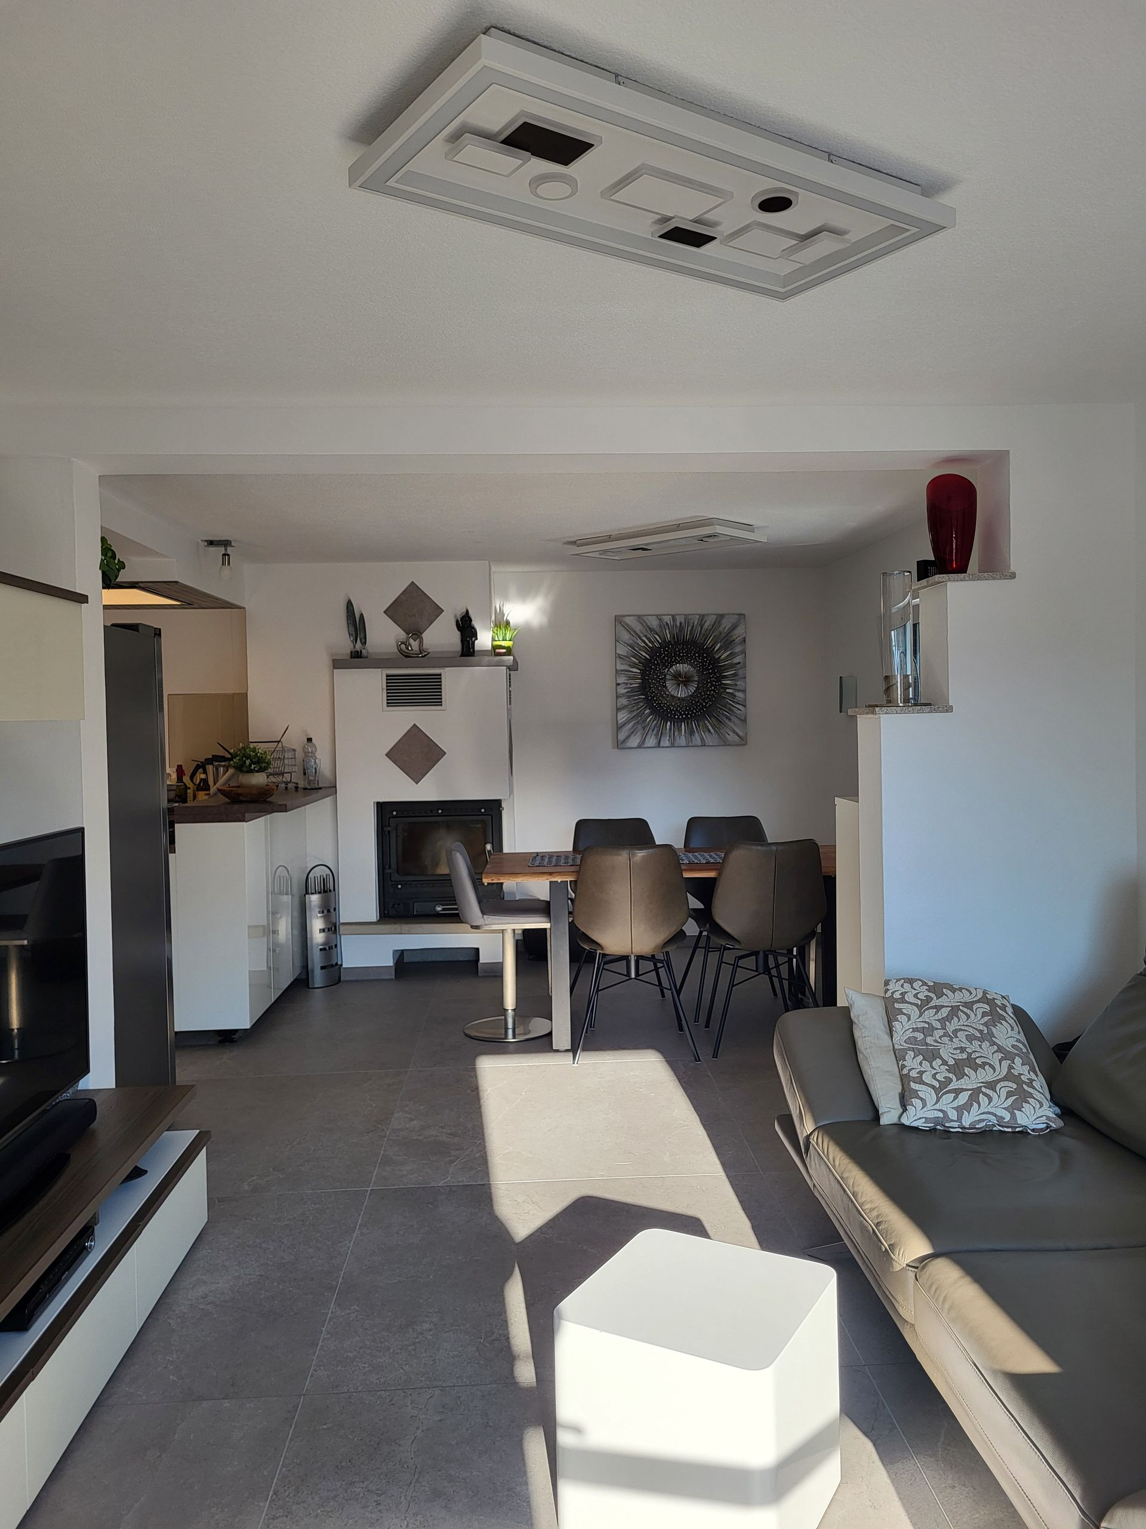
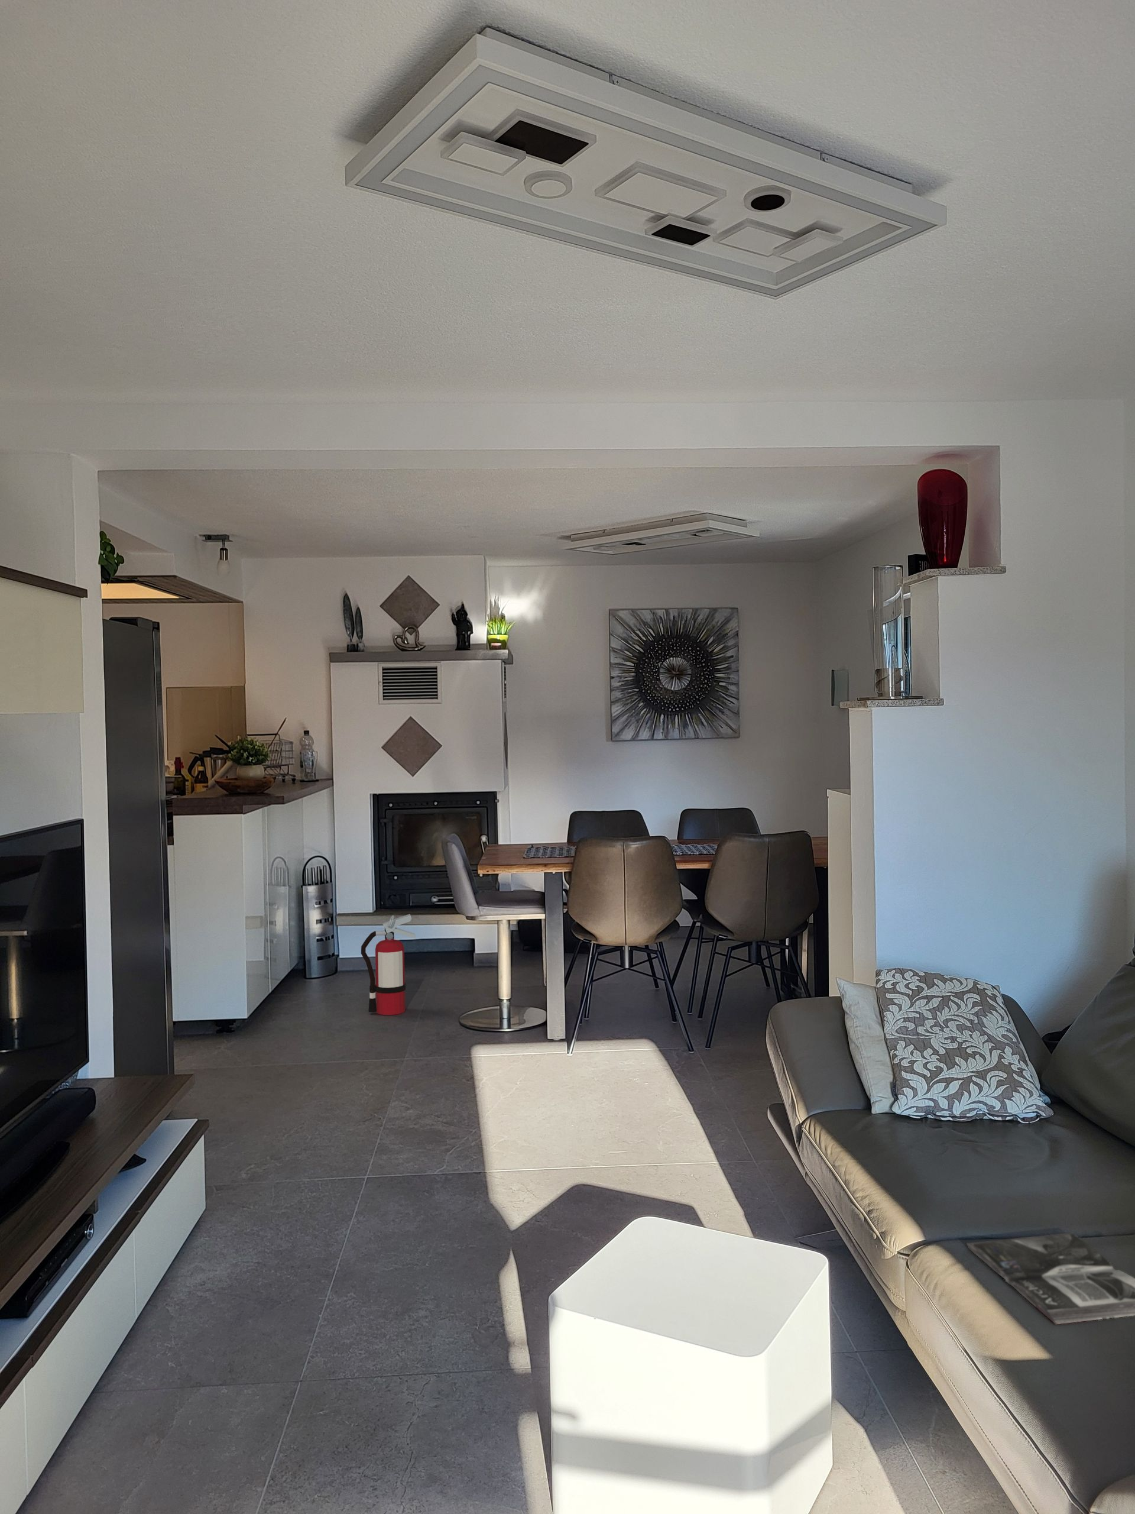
+ fire extinguisher [360,913,416,1016]
+ magazine [966,1233,1135,1324]
